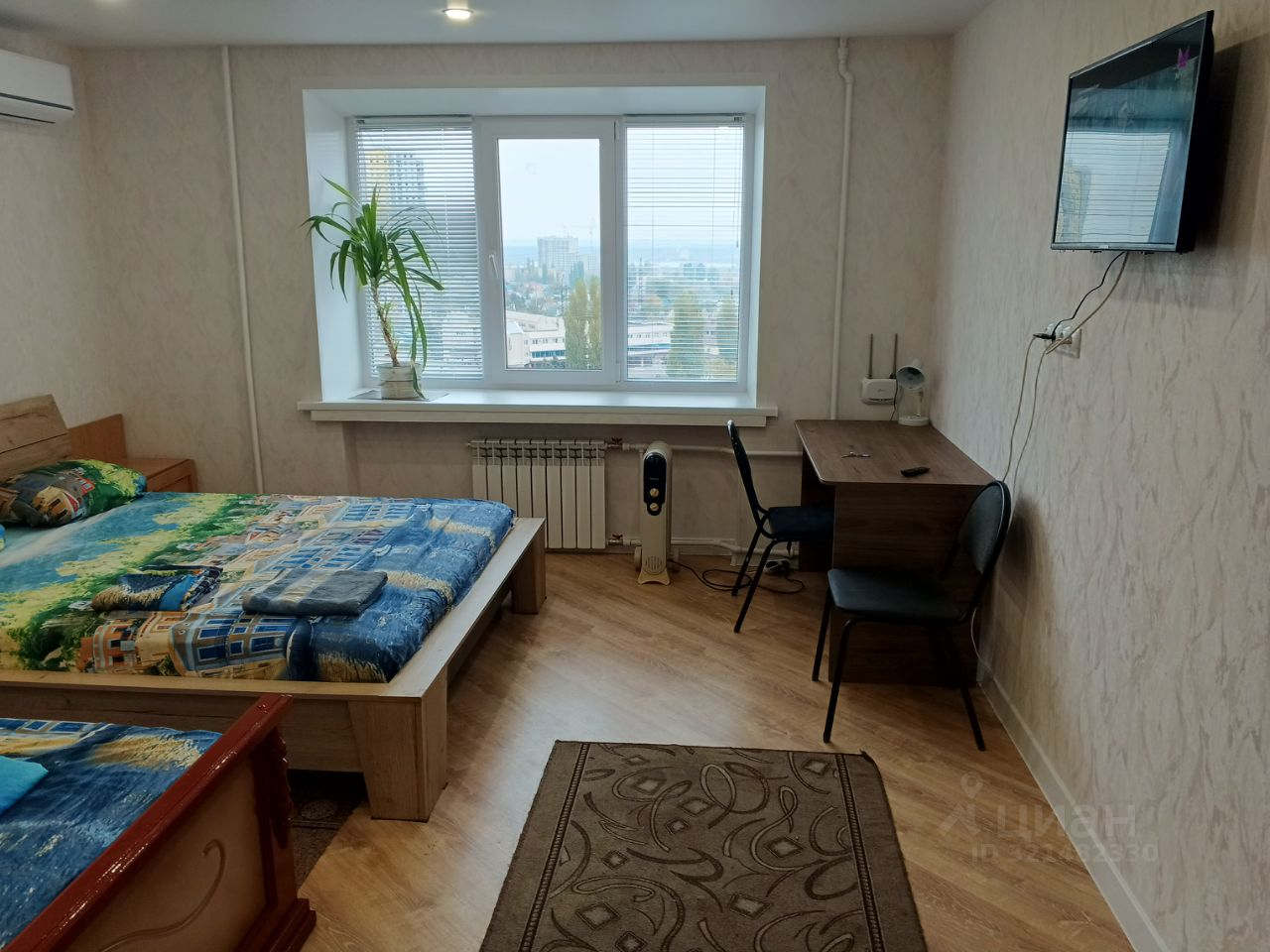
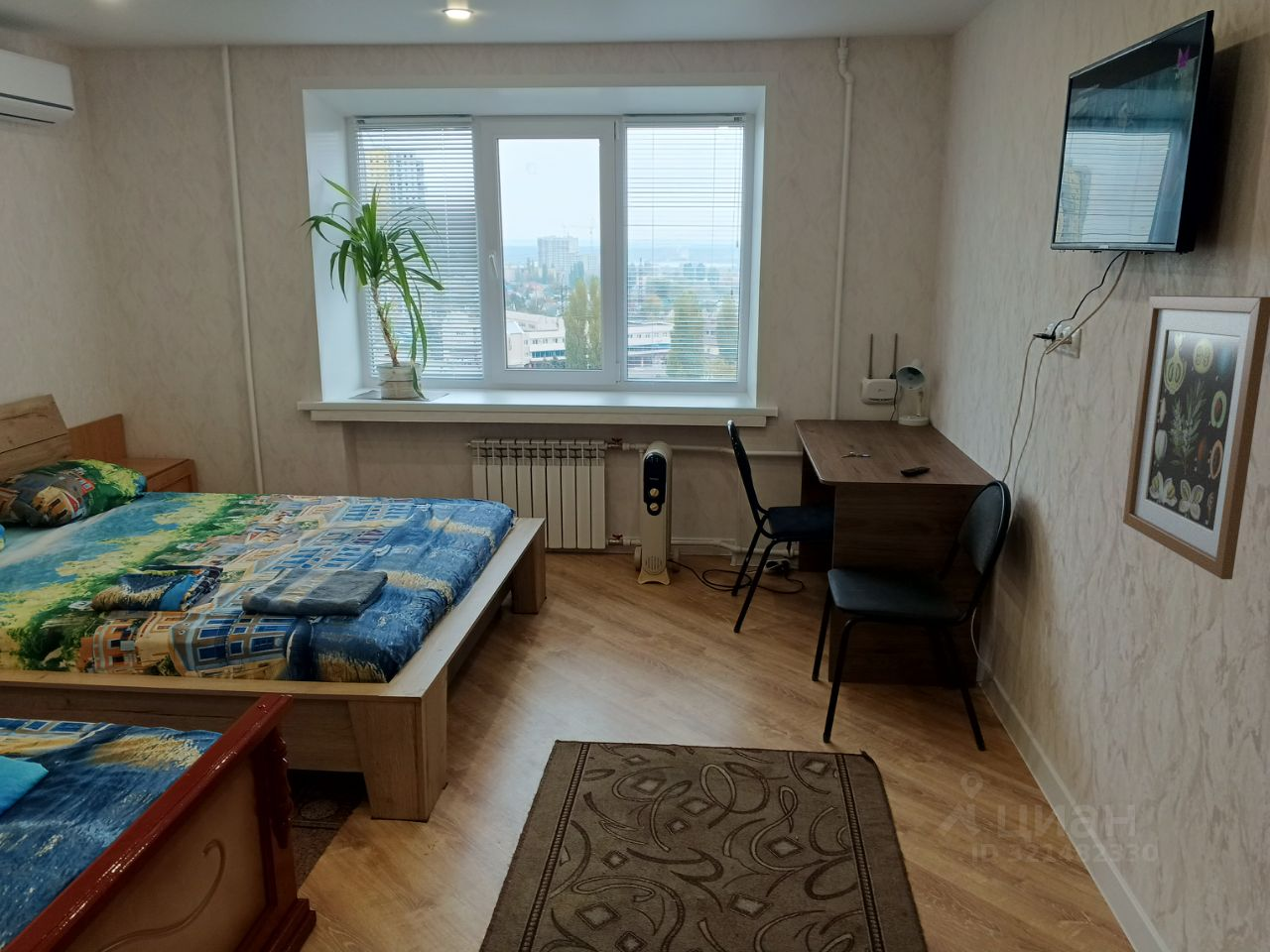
+ wall art [1122,295,1270,580]
